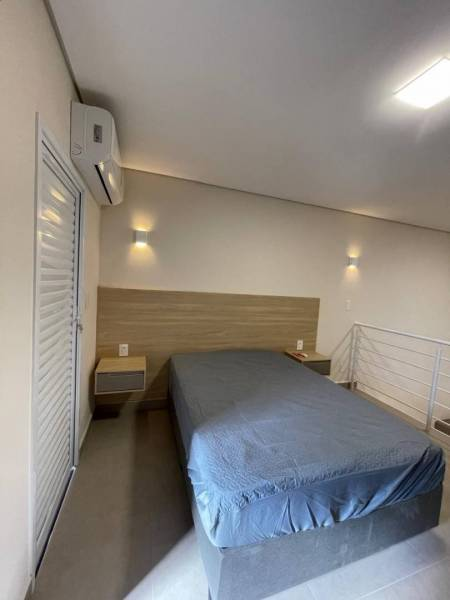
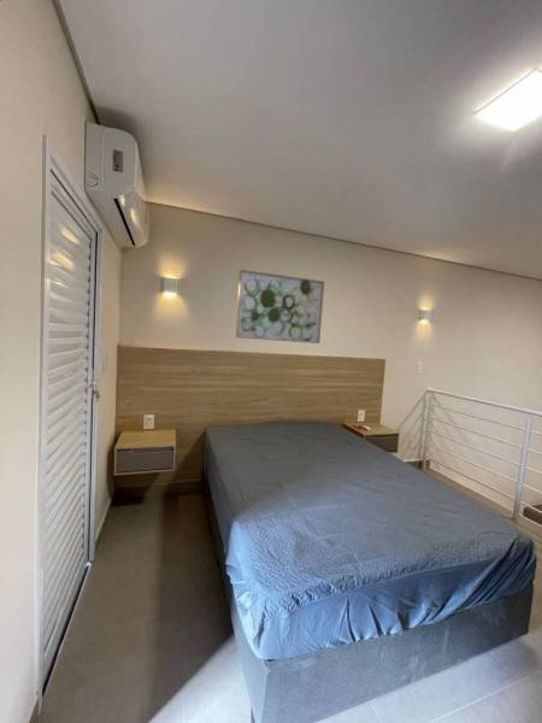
+ wall art [235,269,325,345]
